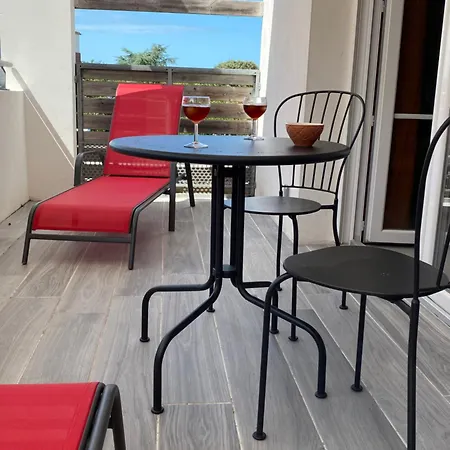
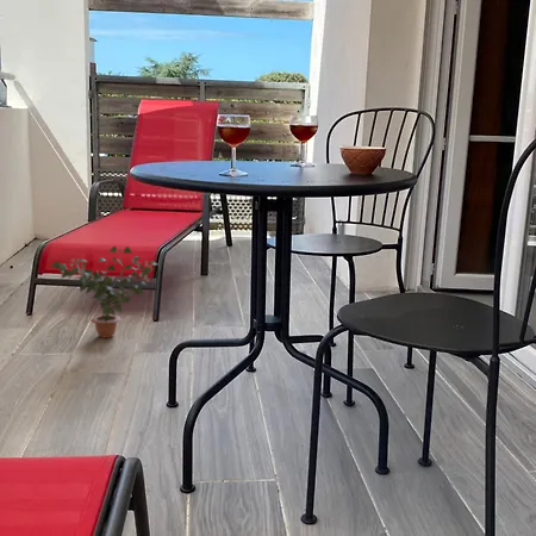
+ potted plant [49,245,158,339]
